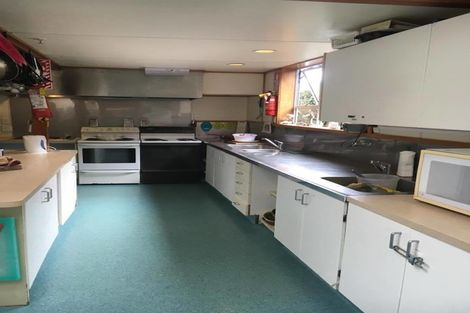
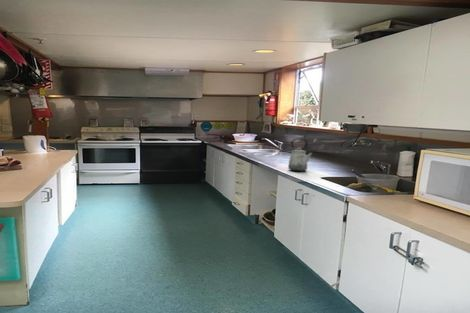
+ kettle [287,138,313,172]
